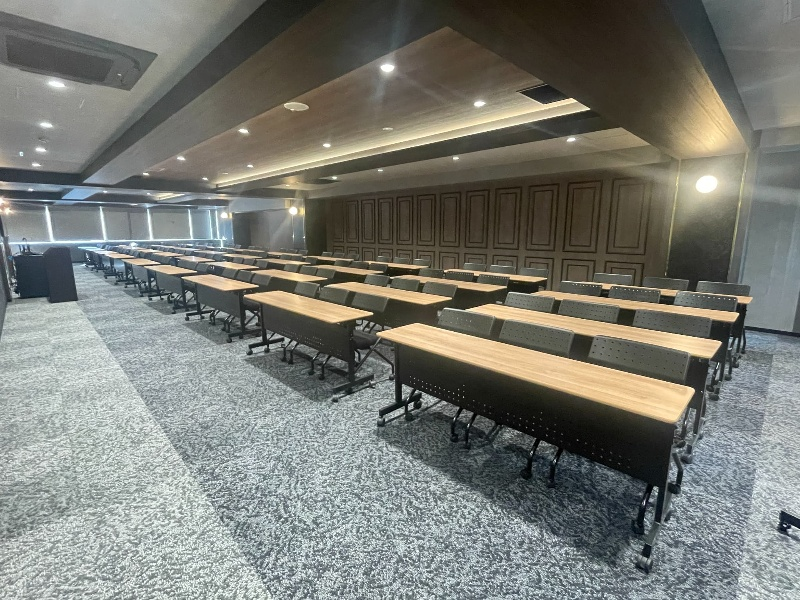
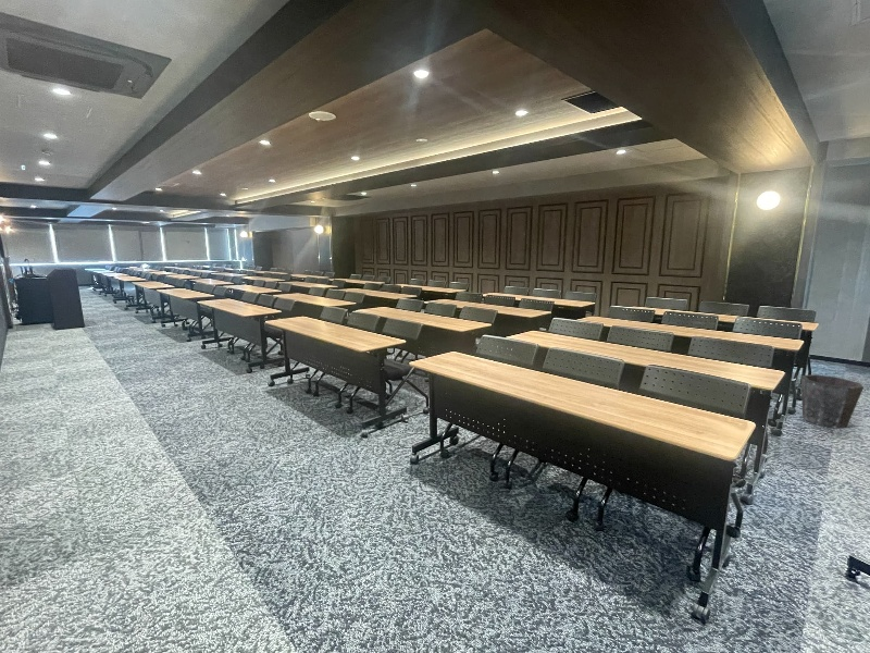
+ waste bin [800,373,865,429]
